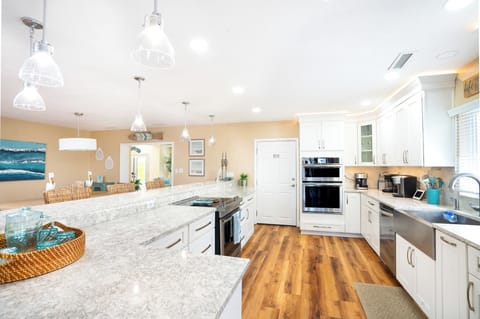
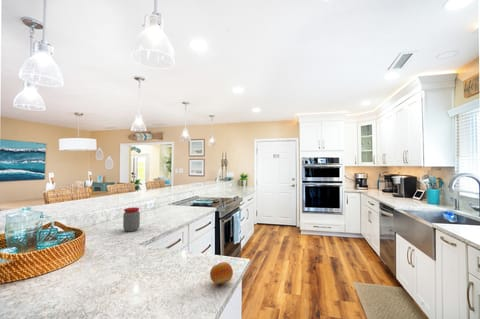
+ fruit [209,261,234,285]
+ jar [122,207,141,233]
